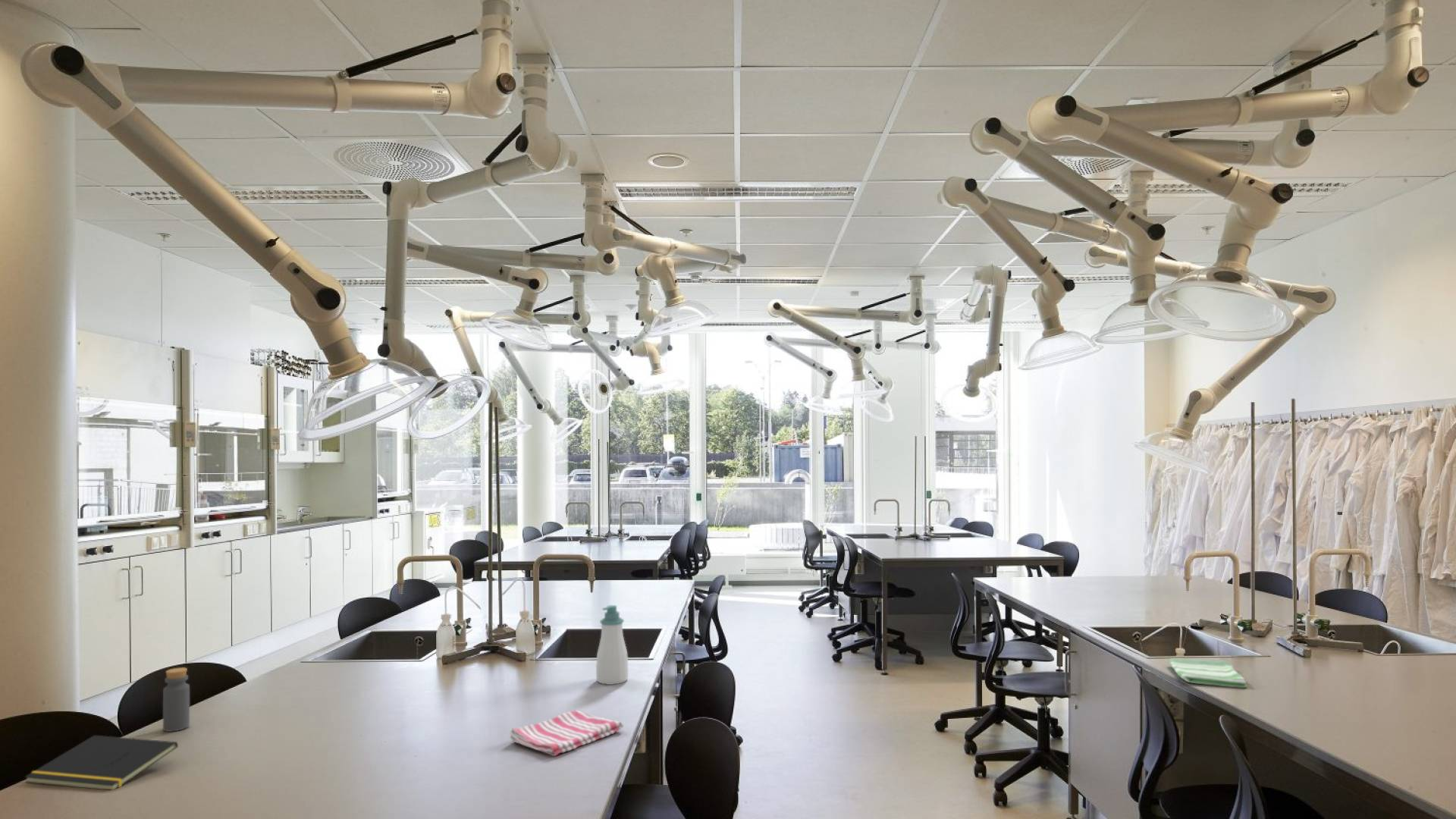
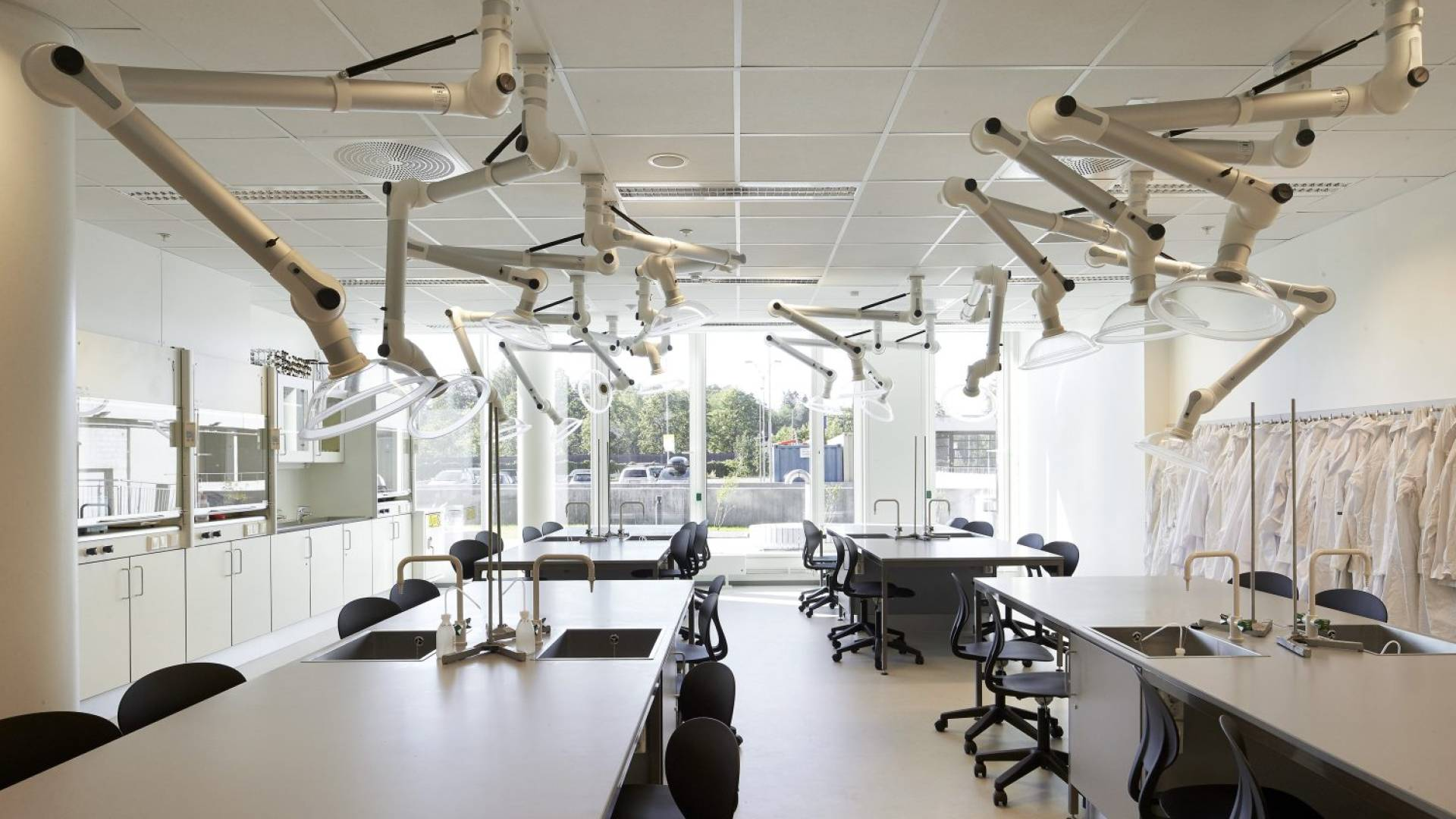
- dish towel [509,710,624,757]
- soap bottle [595,604,629,686]
- notepad [24,735,179,791]
- bottle [162,667,190,733]
- dish towel [1168,657,1247,689]
